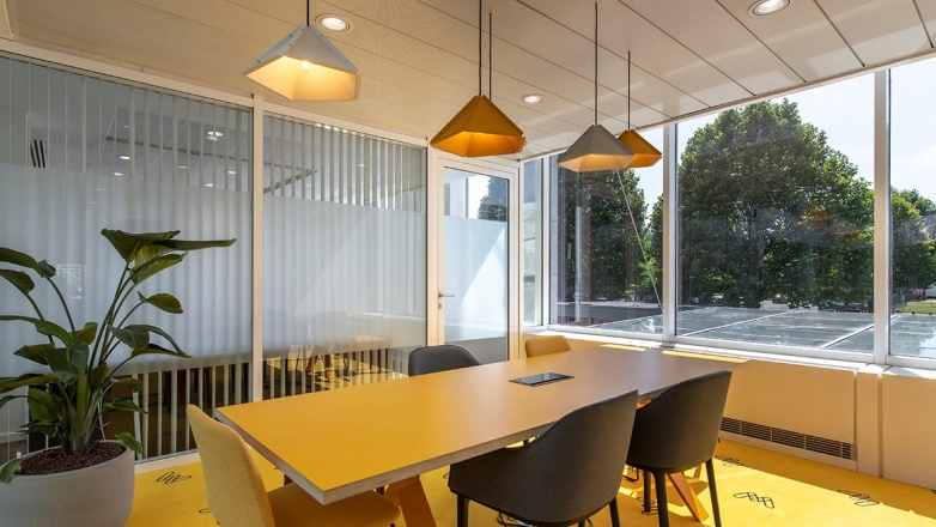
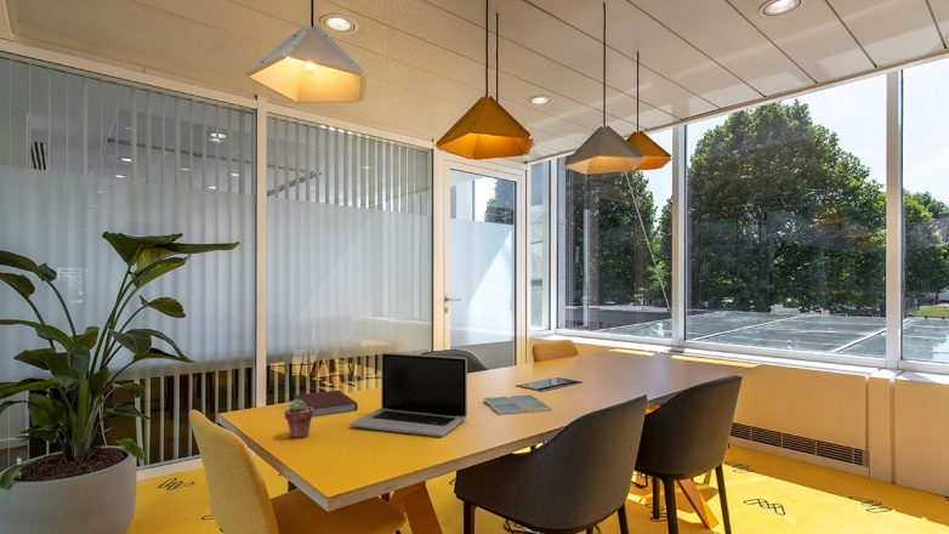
+ drink coaster [482,393,553,416]
+ notebook [292,388,358,417]
+ potted succulent [284,399,314,439]
+ laptop [348,352,468,438]
